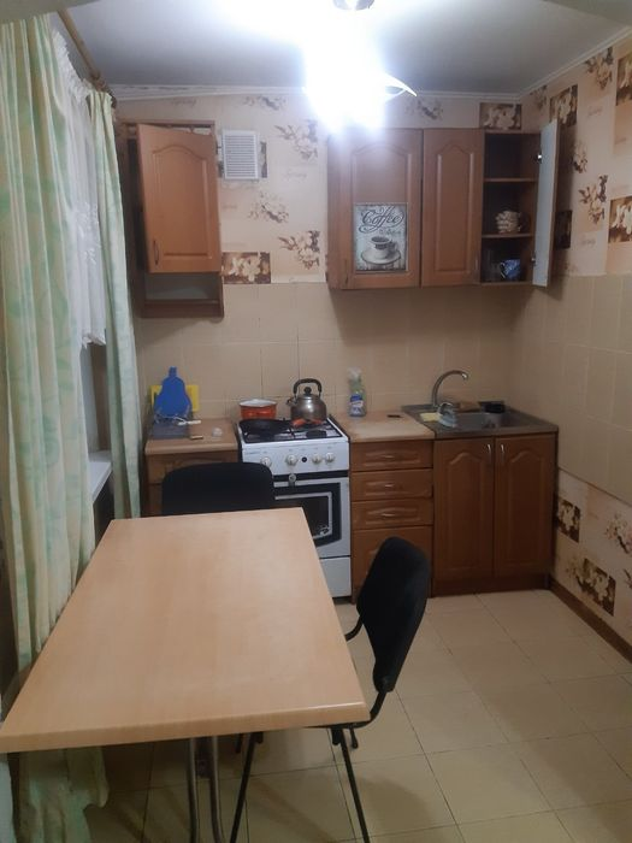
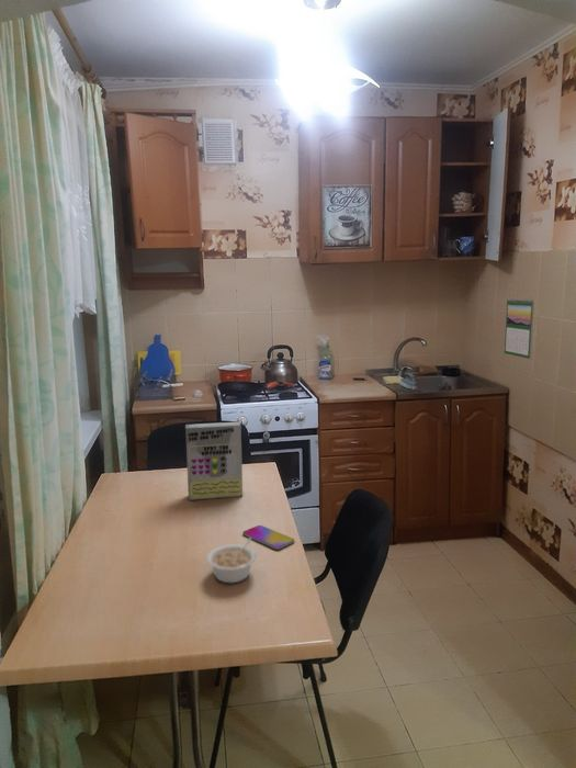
+ legume [206,538,257,584]
+ calendar [504,297,535,360]
+ smartphone [242,524,295,551]
+ cereal box [184,421,244,501]
